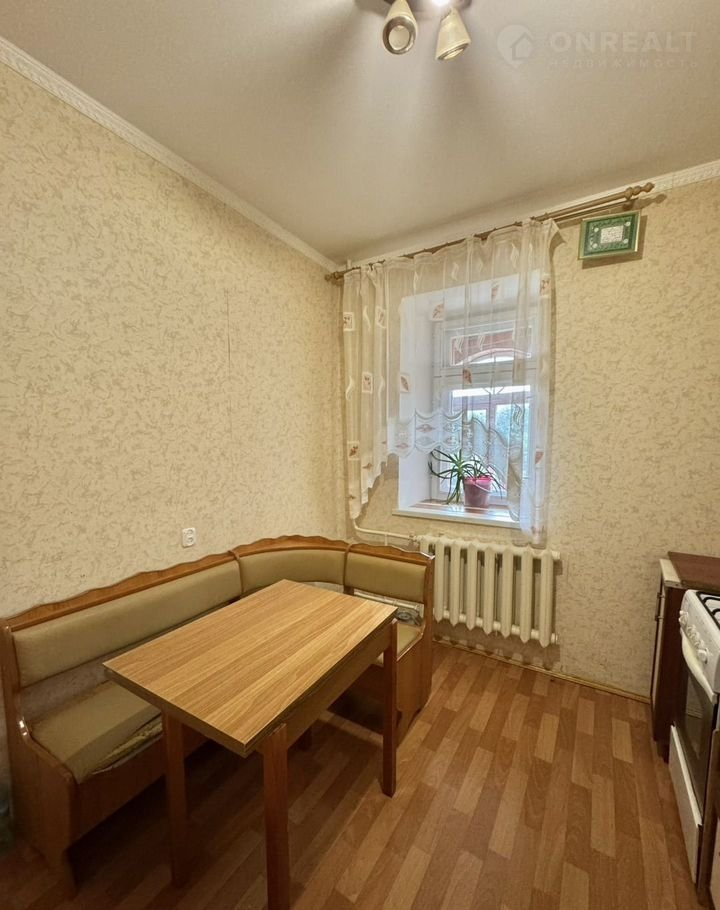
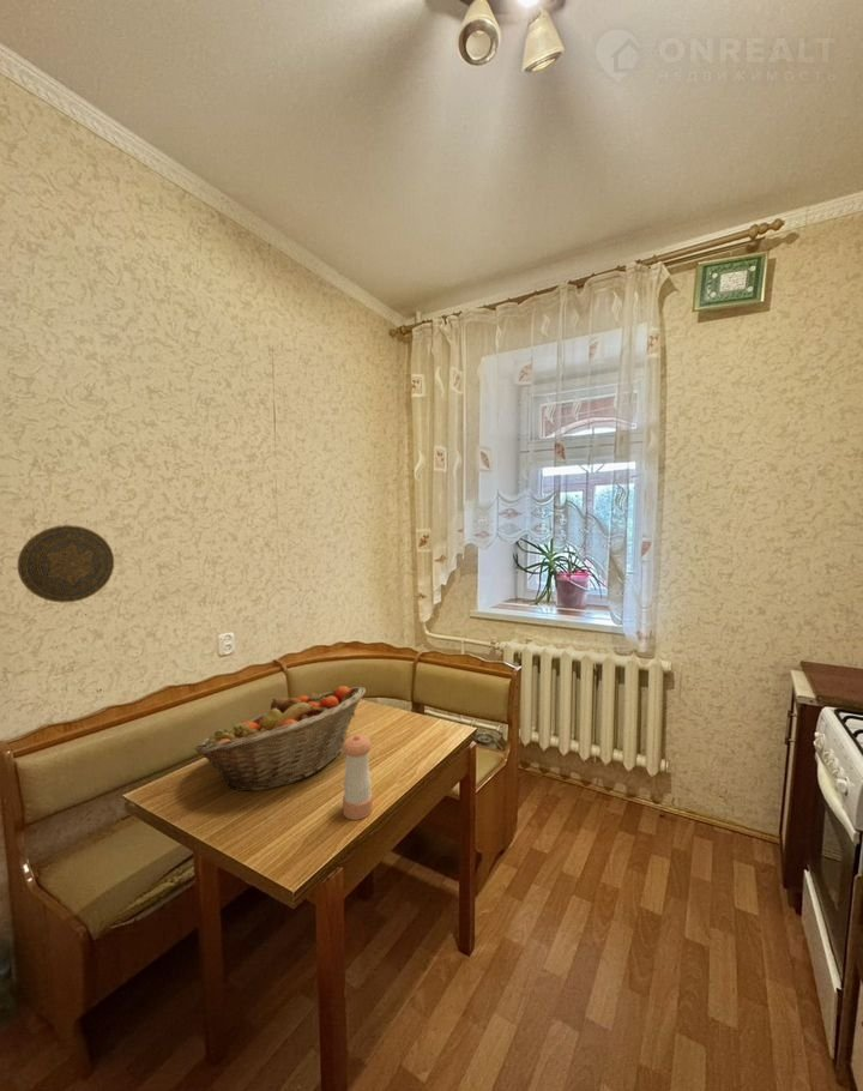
+ pepper shaker [342,734,374,821]
+ decorative plate [17,524,115,604]
+ fruit basket [193,685,367,792]
